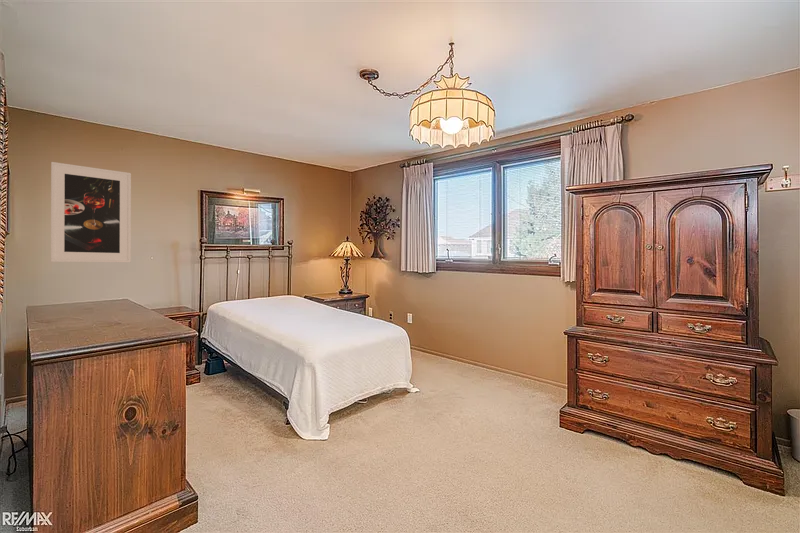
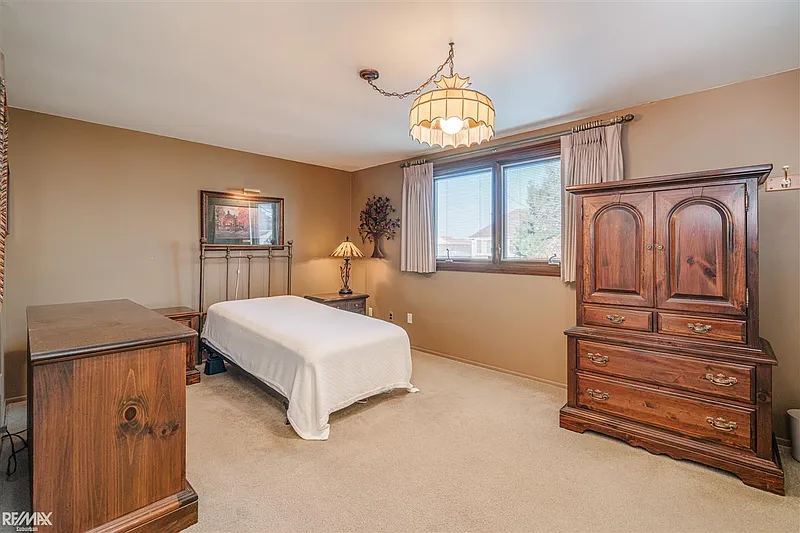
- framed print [50,161,132,263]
